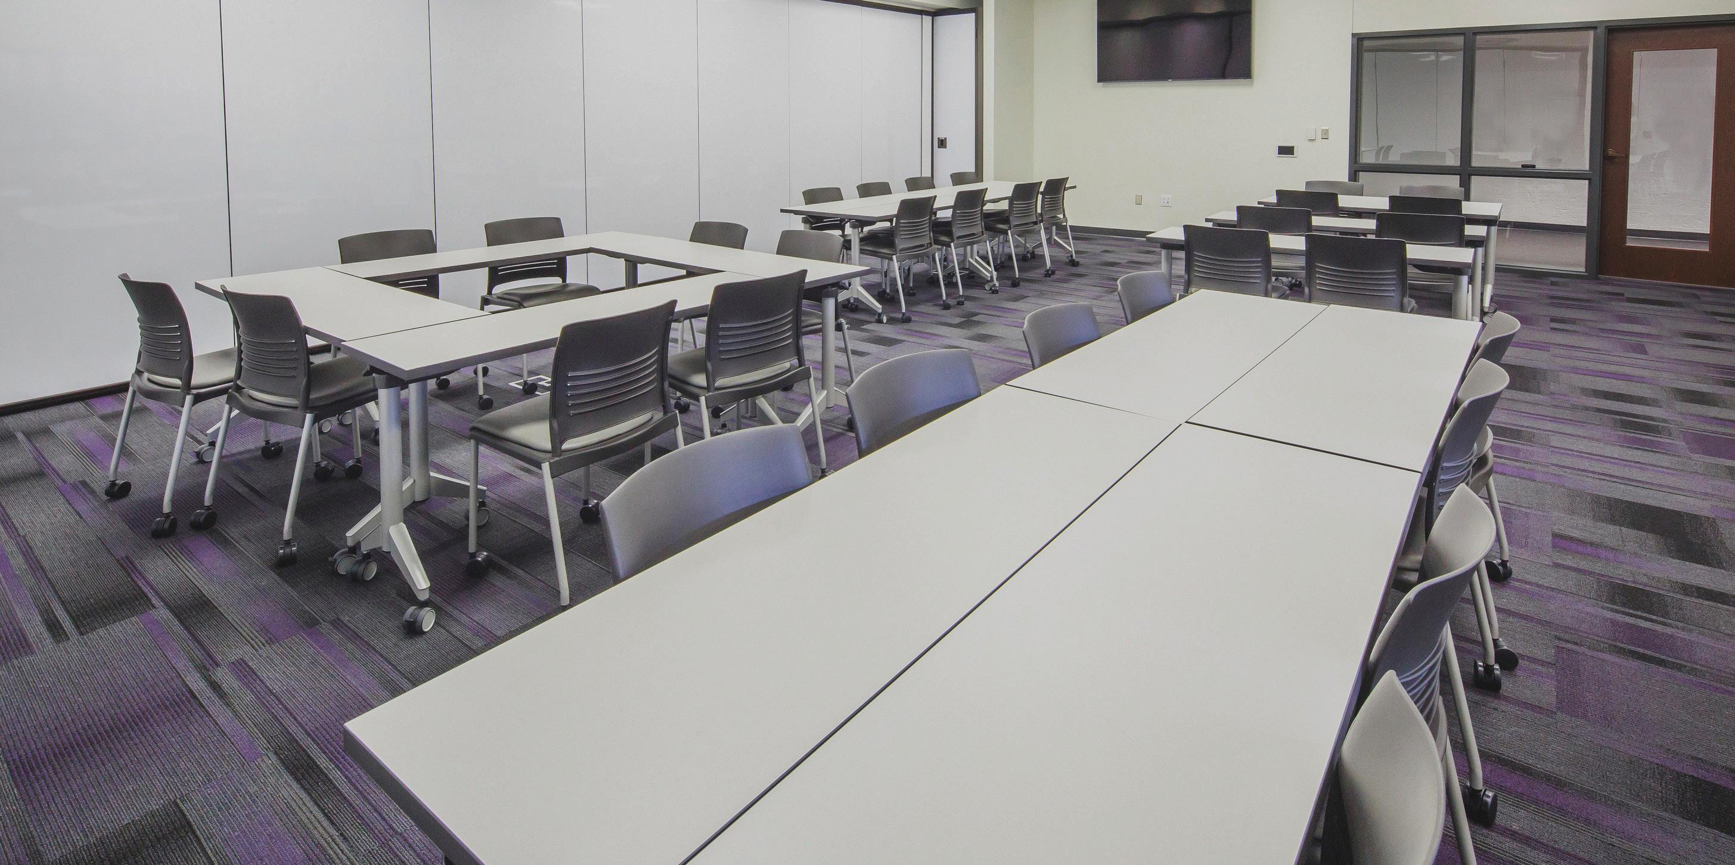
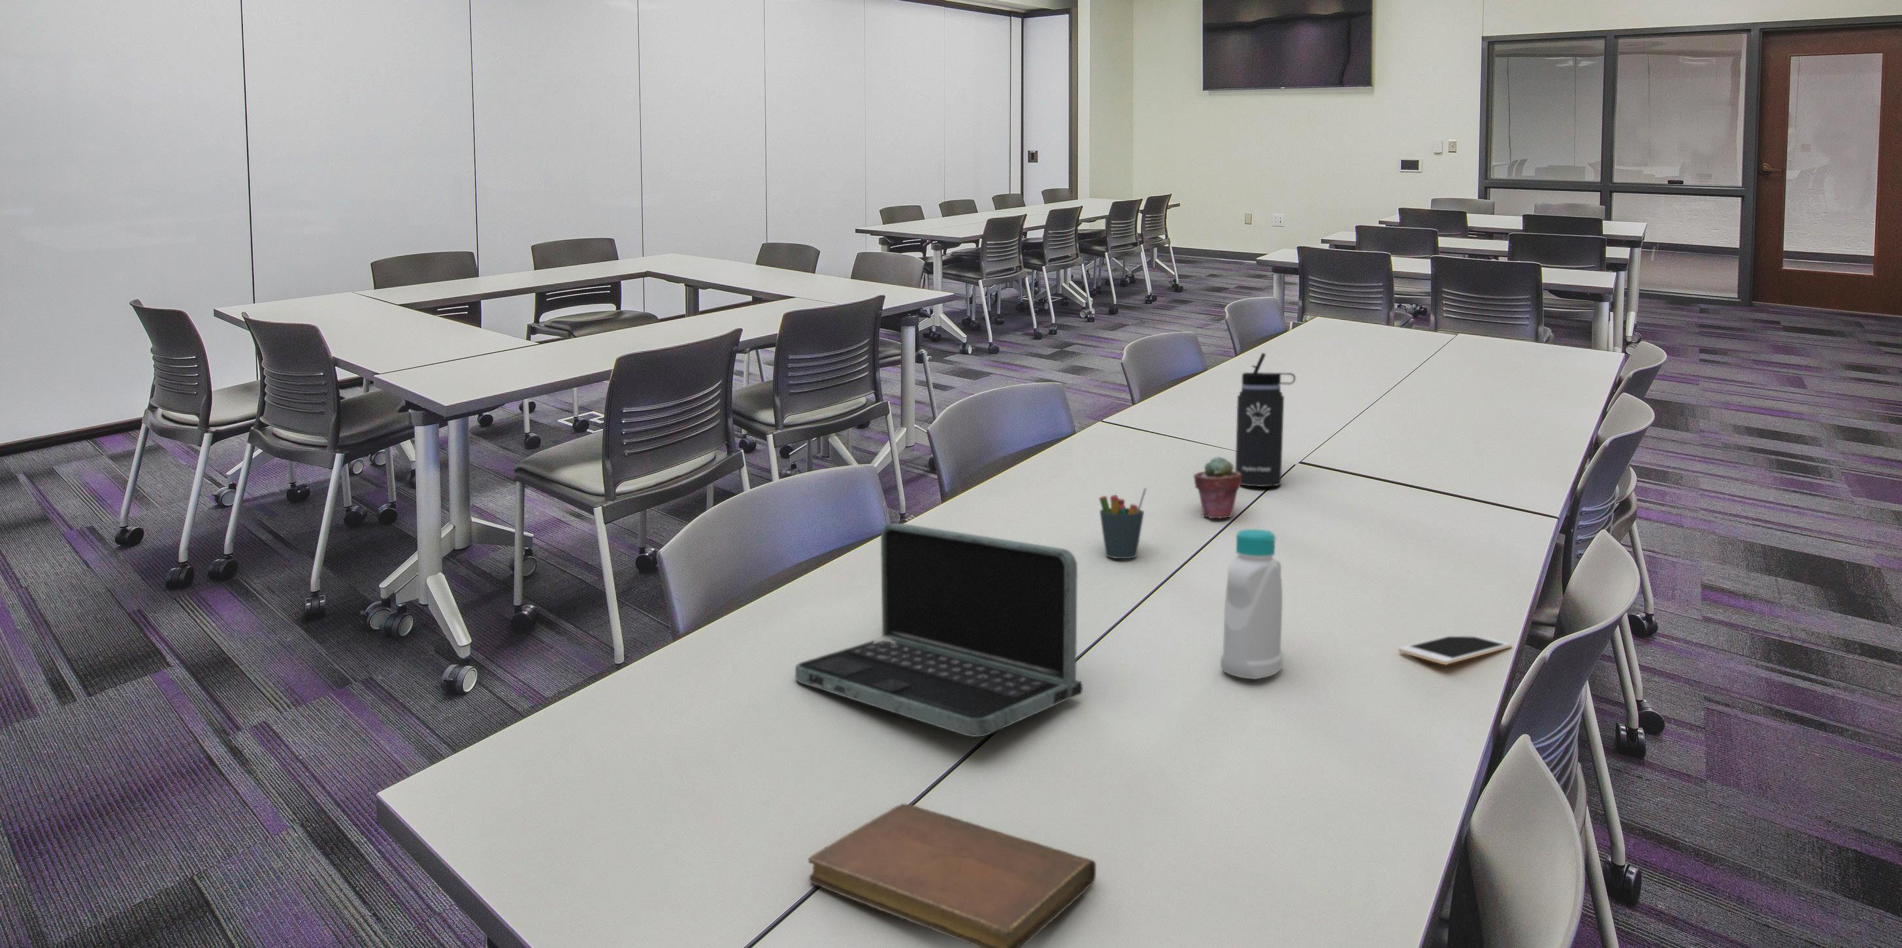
+ pen holder [1098,487,1148,559]
+ potted succulent [1194,456,1241,519]
+ bottle [1220,529,1283,680]
+ laptop [795,522,1083,737]
+ notebook [808,803,1097,948]
+ cell phone [1397,635,1513,666]
+ thermos bottle [1235,352,1297,487]
